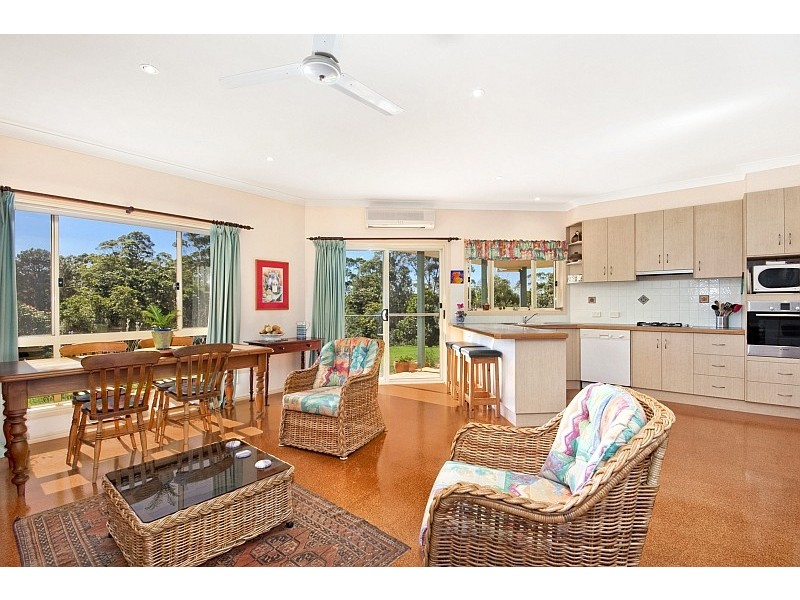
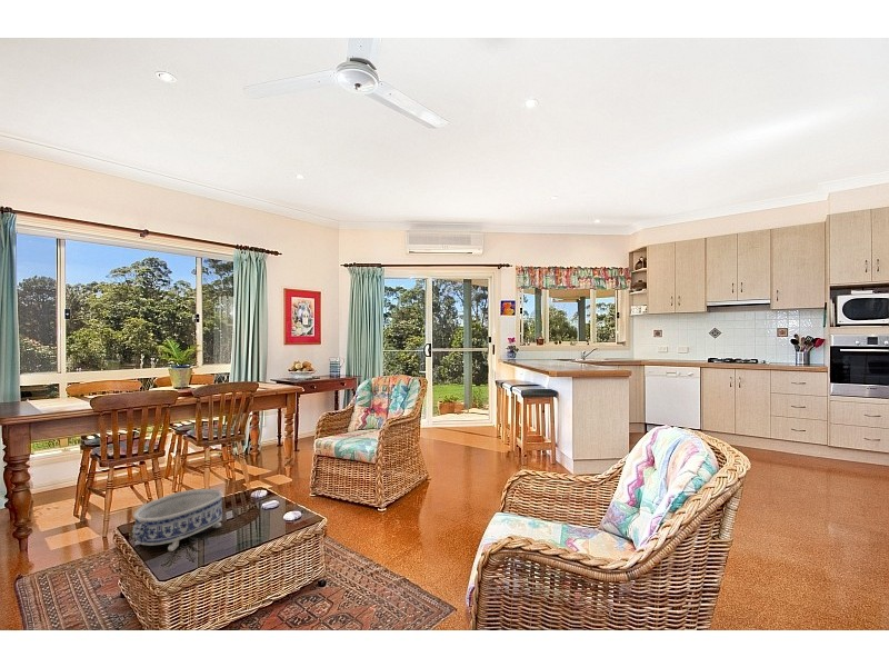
+ decorative bowl [131,488,224,552]
